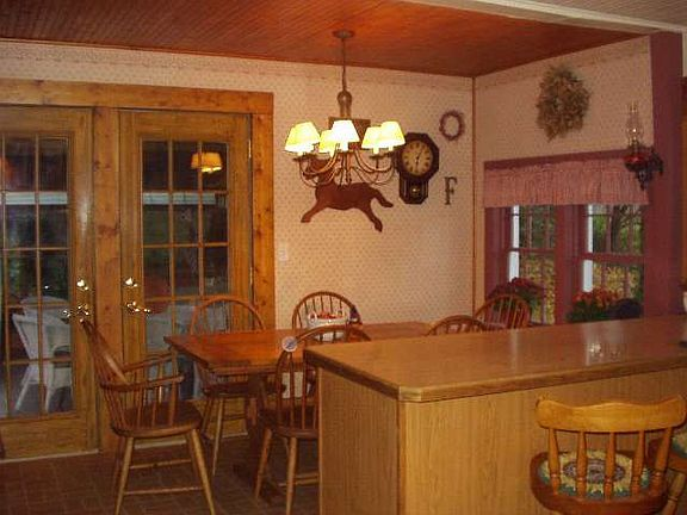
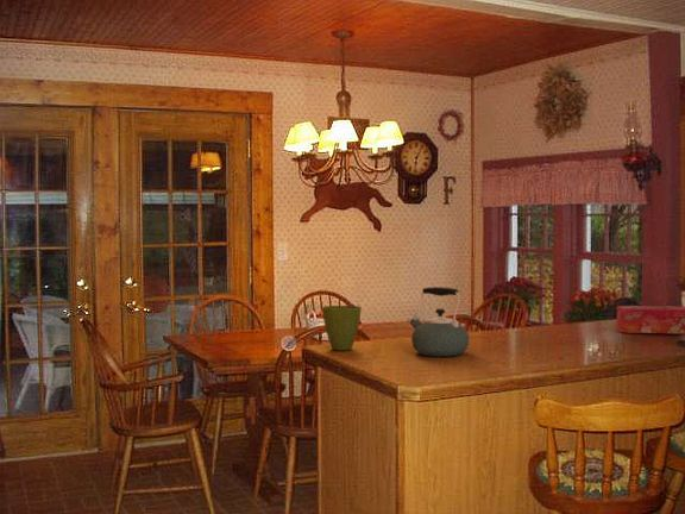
+ kettle [407,286,471,357]
+ flower pot [321,305,363,351]
+ tissue box [616,305,685,334]
